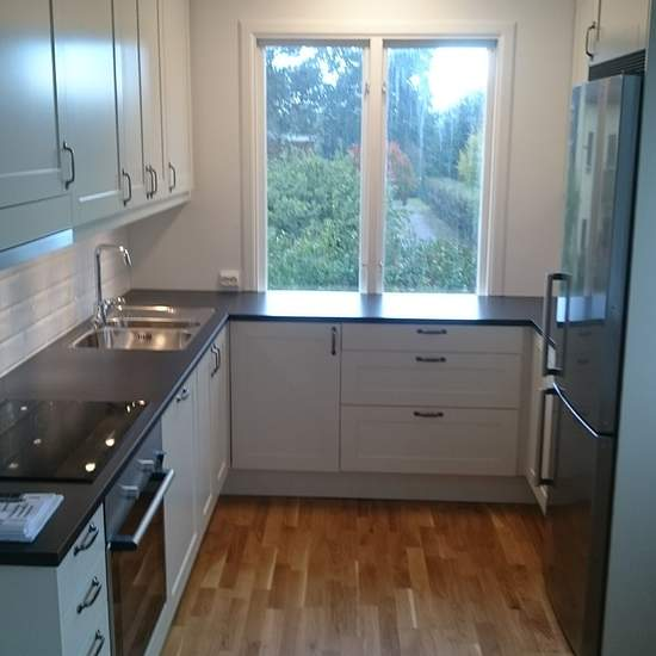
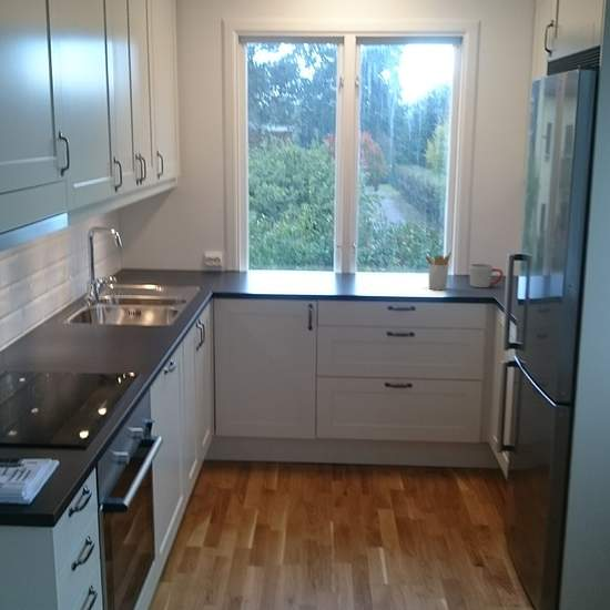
+ utensil holder [424,251,453,291]
+ mug [468,263,504,288]
